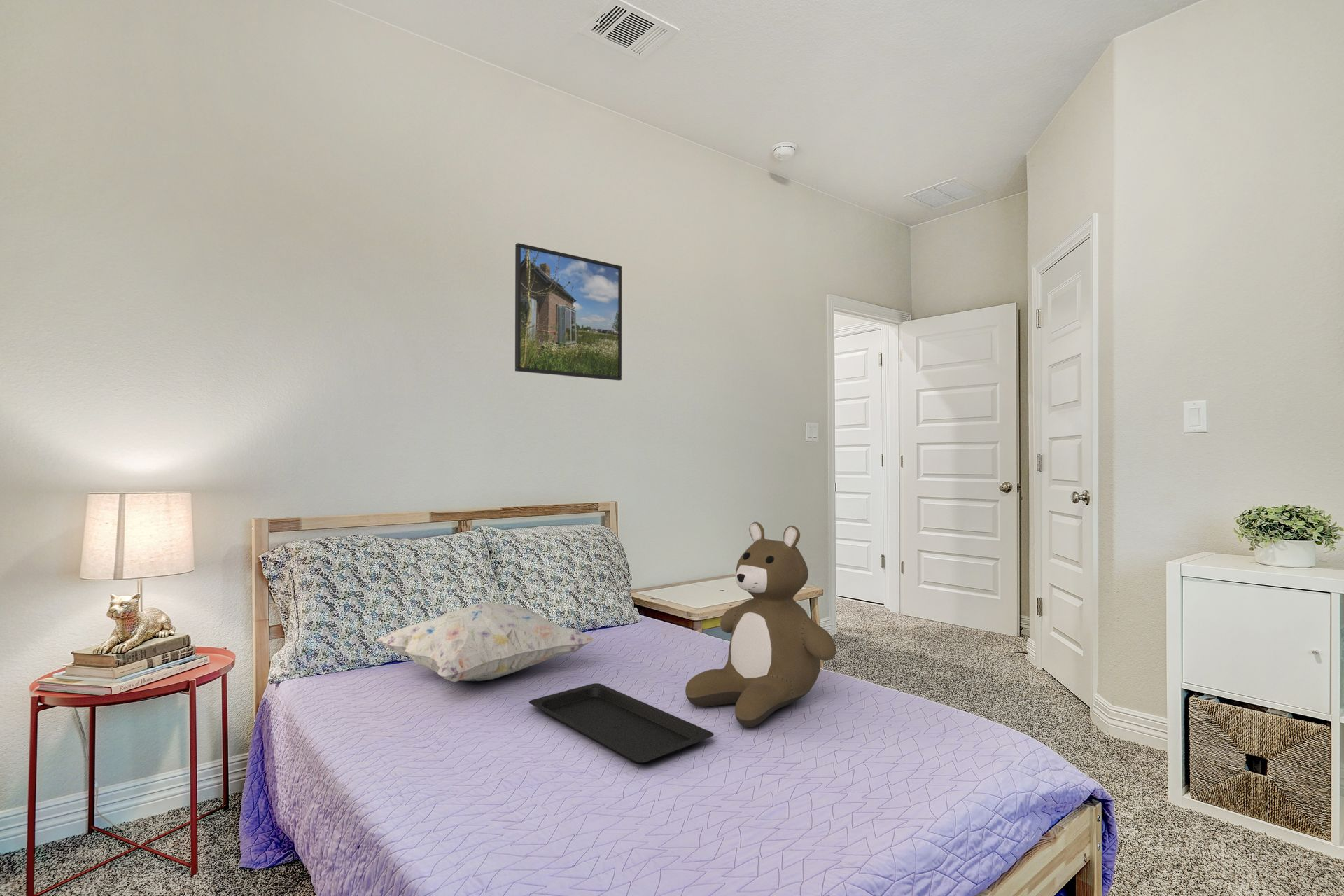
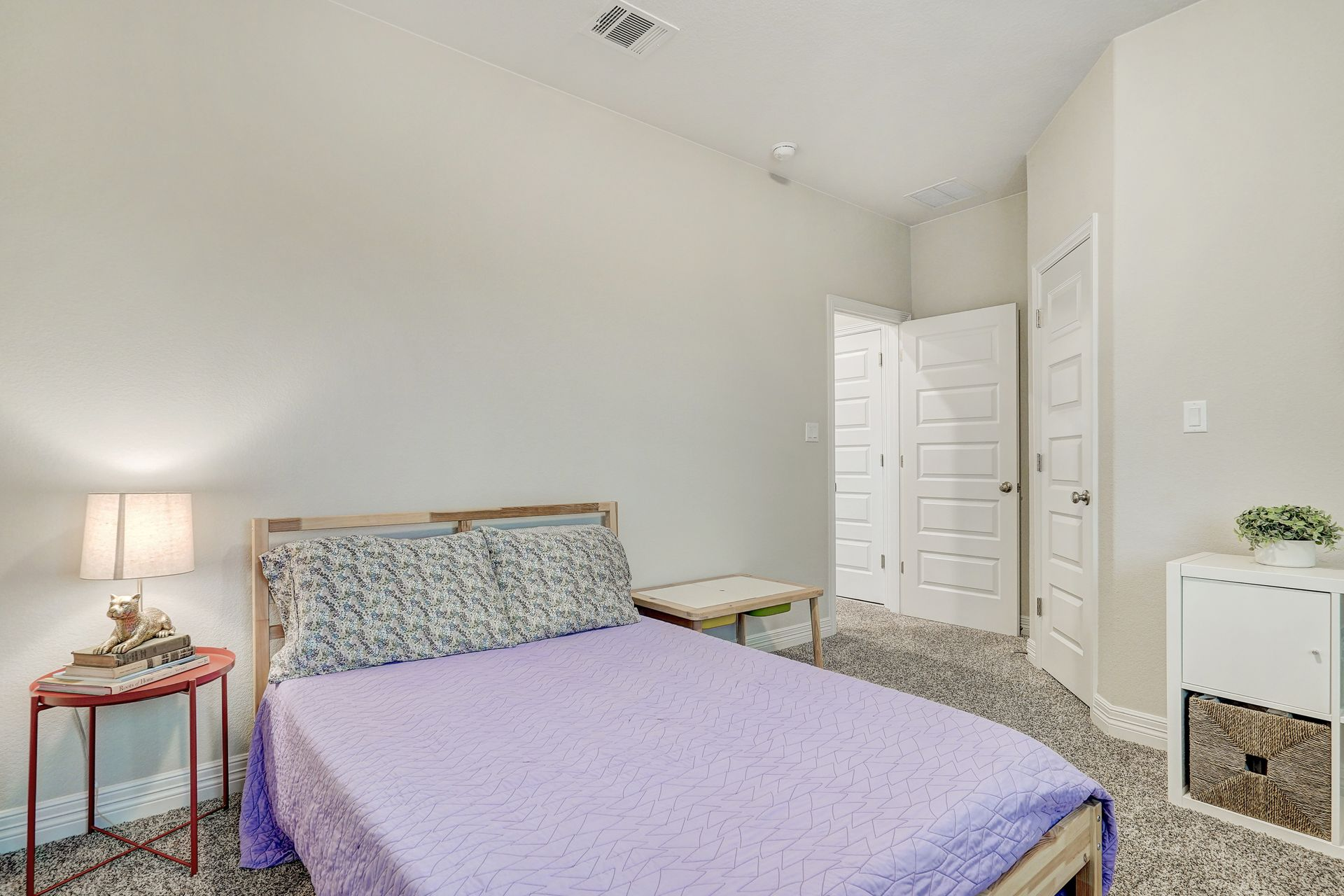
- serving tray [528,682,715,764]
- teddy bear [685,521,837,728]
- decorative pillow [375,601,596,682]
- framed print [514,242,622,381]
